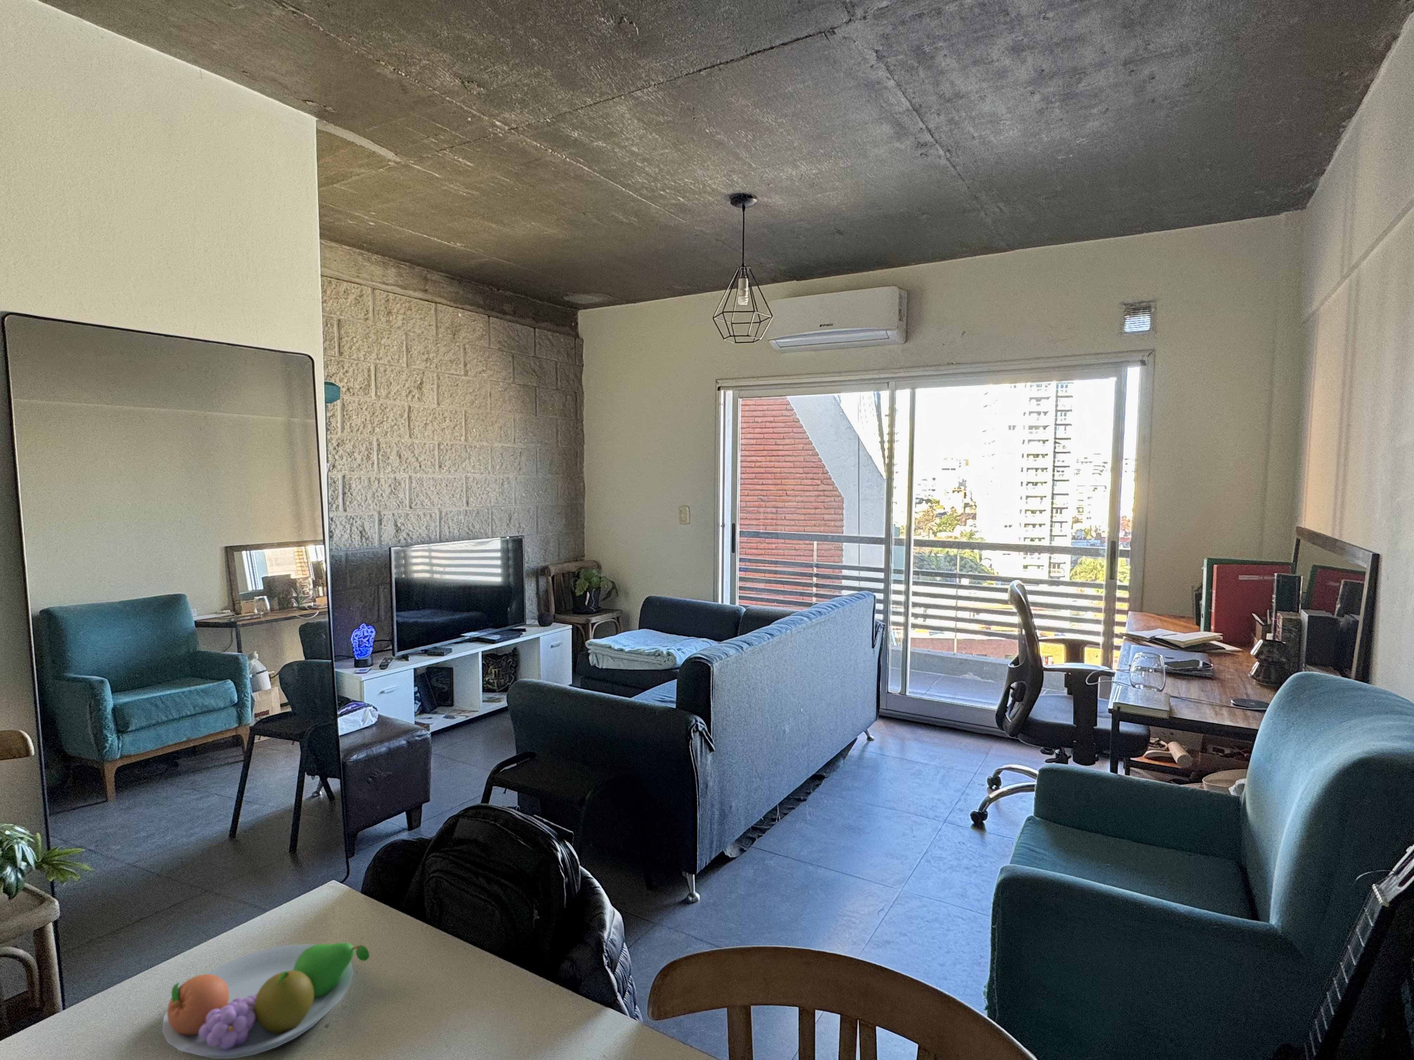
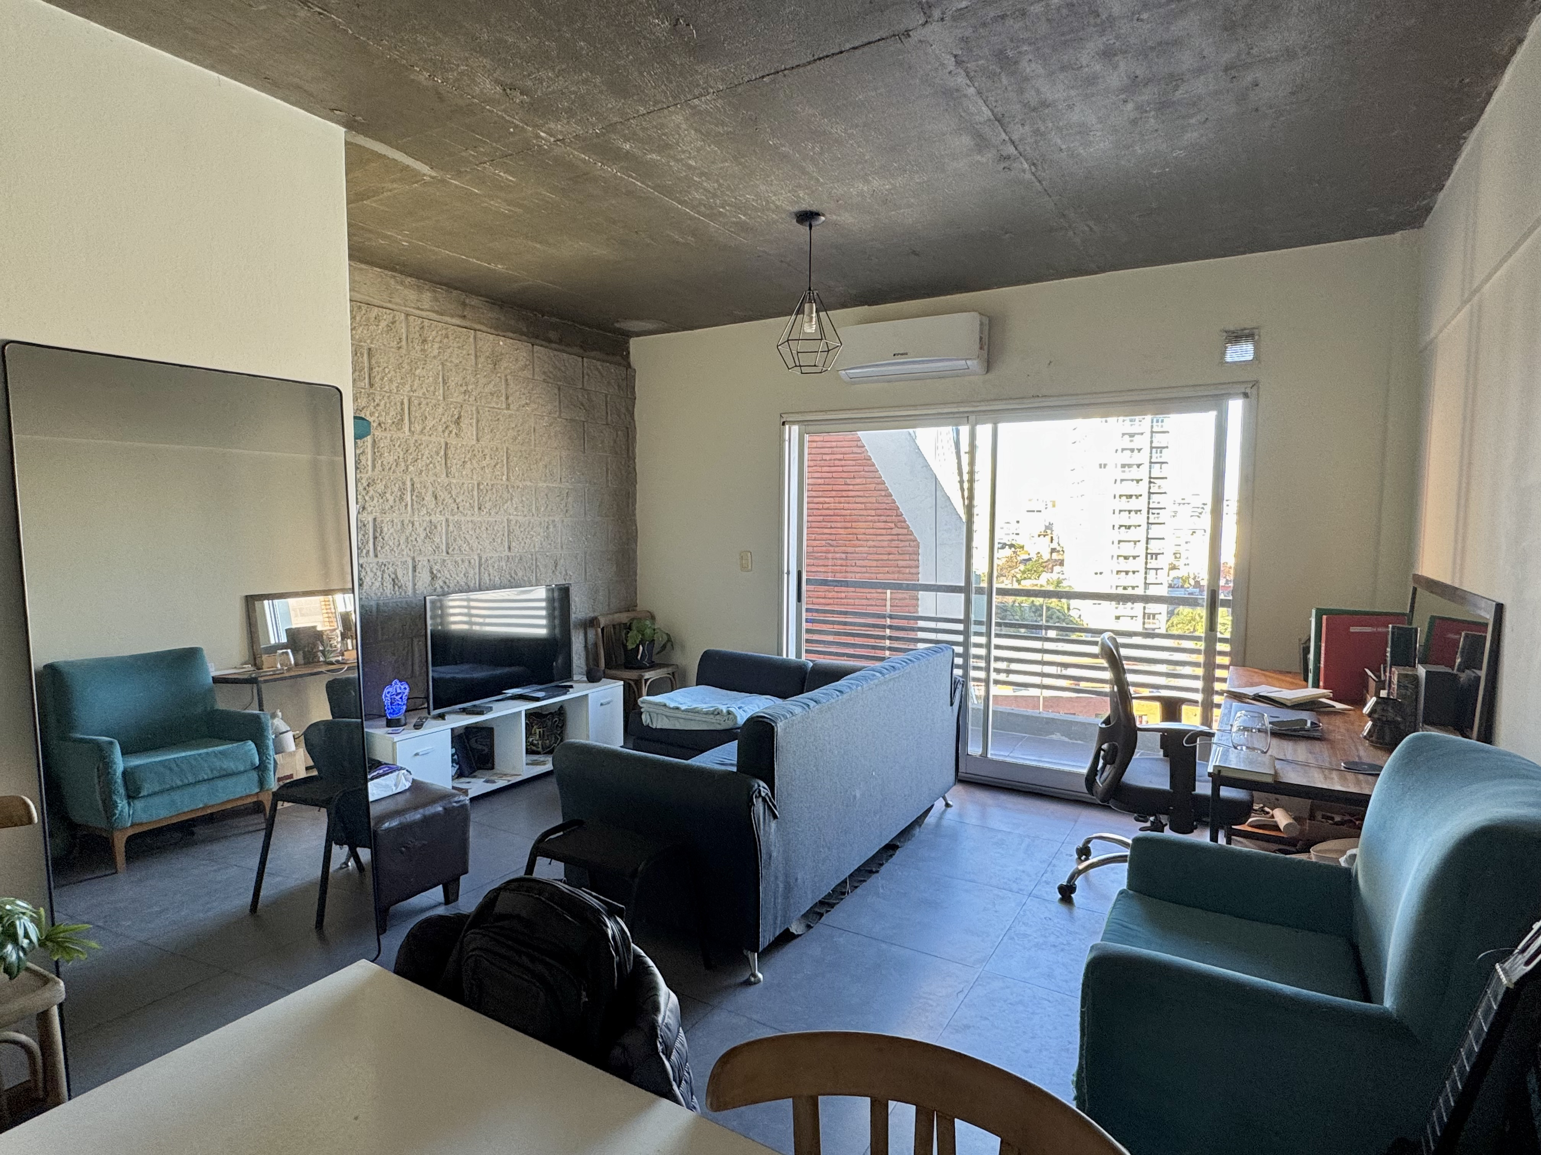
- fruit bowl [161,942,370,1059]
